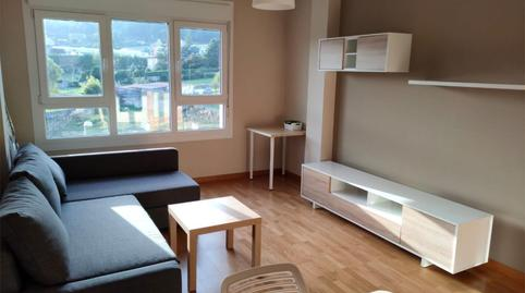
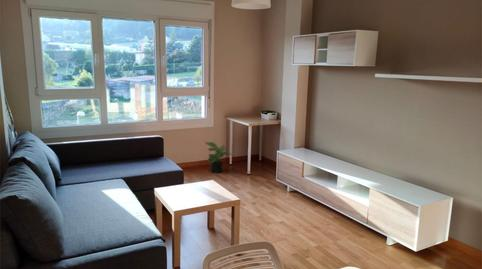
+ potted plant [204,141,232,174]
